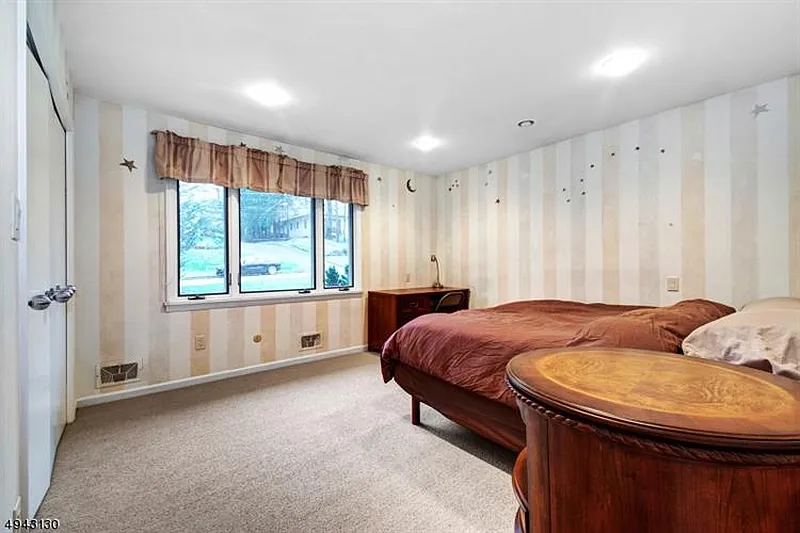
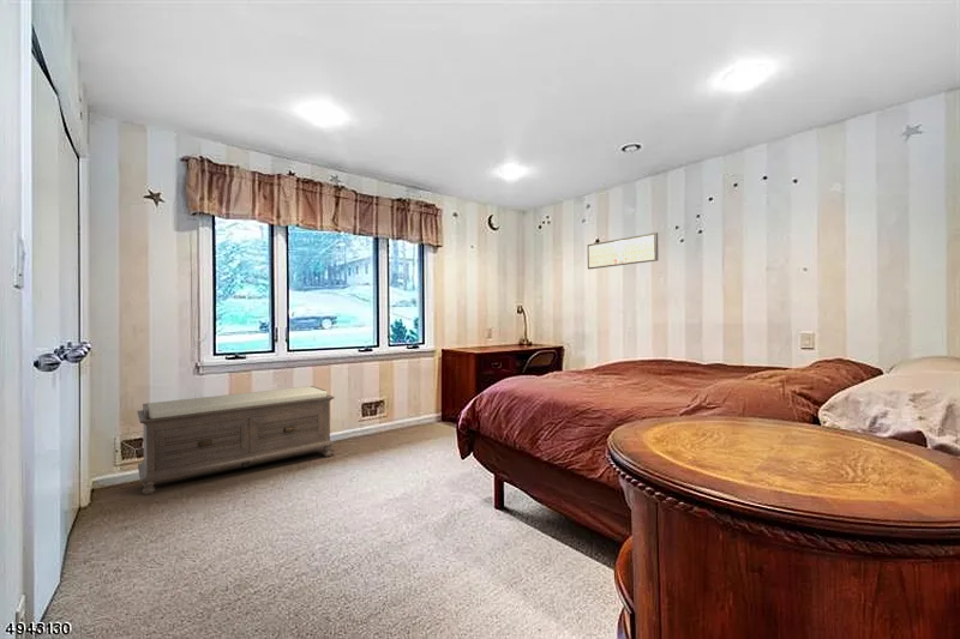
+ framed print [587,231,659,270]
+ bench [136,385,336,496]
